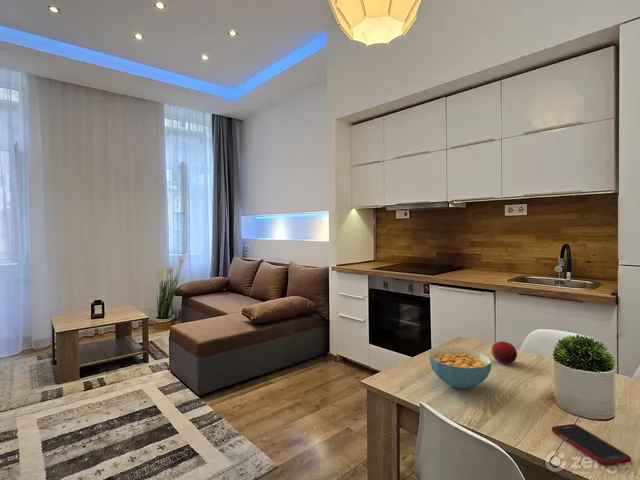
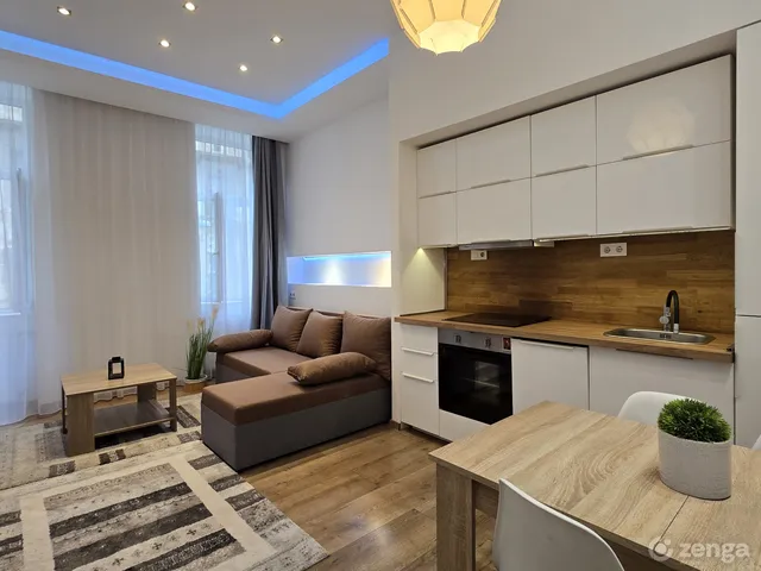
- cereal bowl [428,346,493,390]
- cell phone [551,423,632,467]
- fruit [490,340,518,364]
